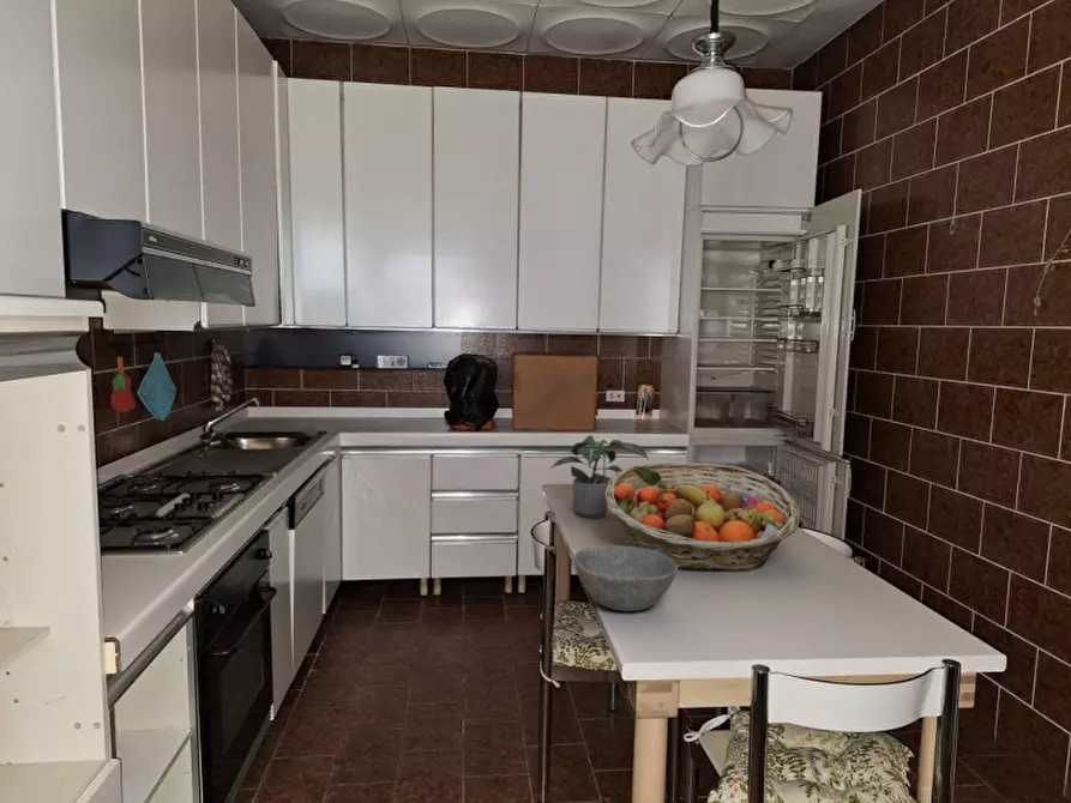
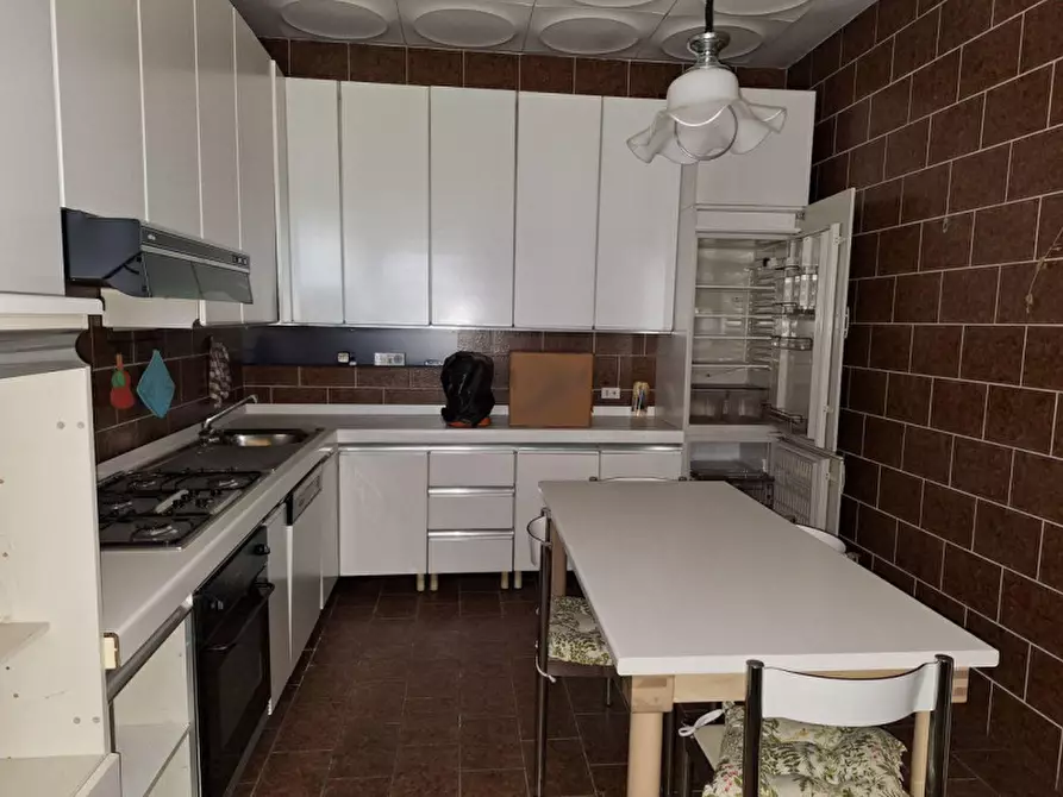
- potted plant [549,434,649,519]
- fruit basket [606,461,801,572]
- bowl [573,544,679,612]
